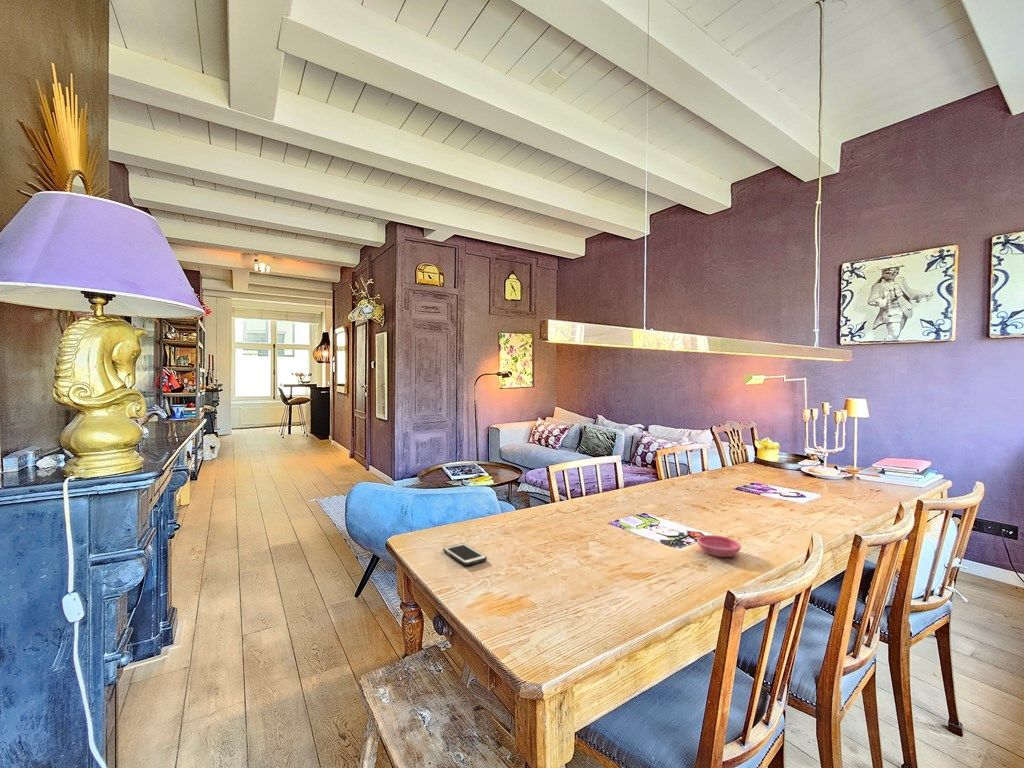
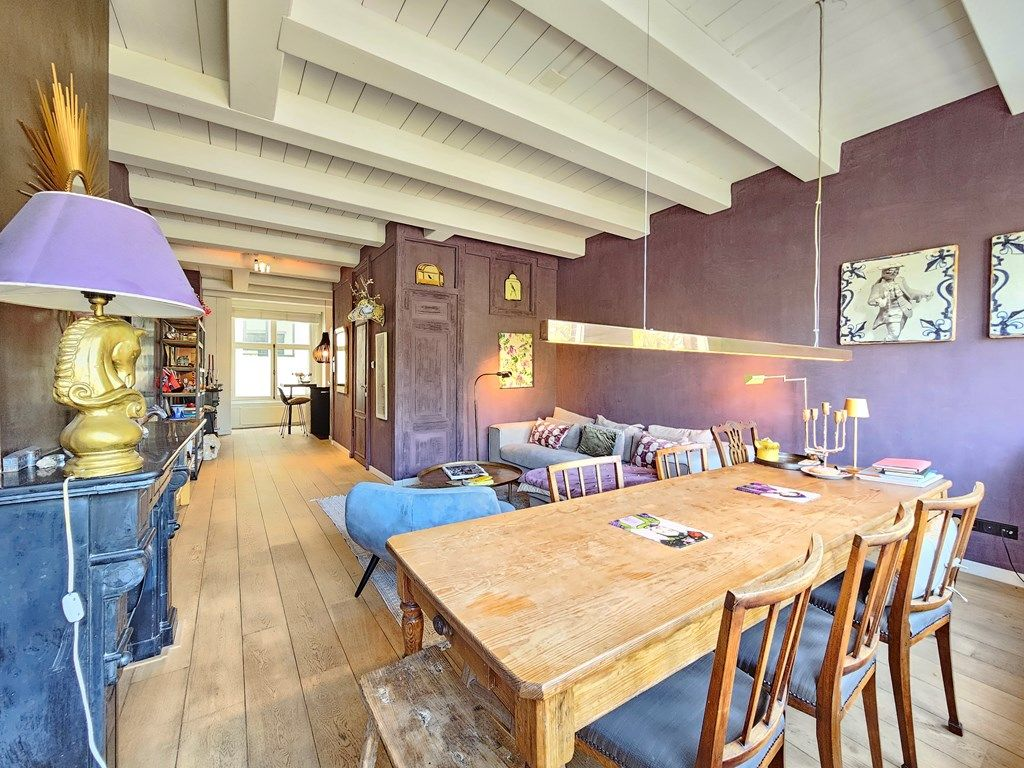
- cell phone [442,542,488,566]
- saucer [696,534,742,558]
